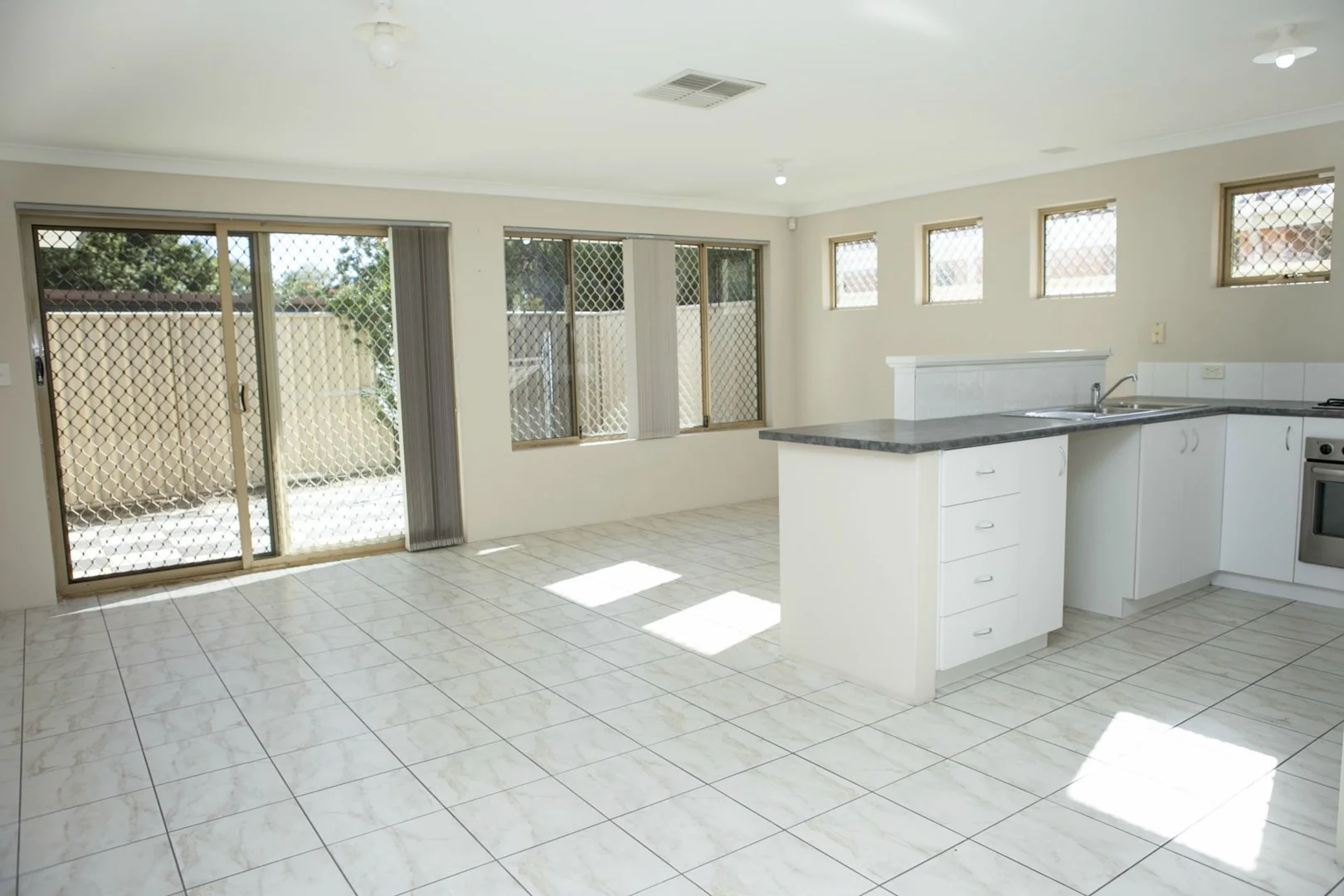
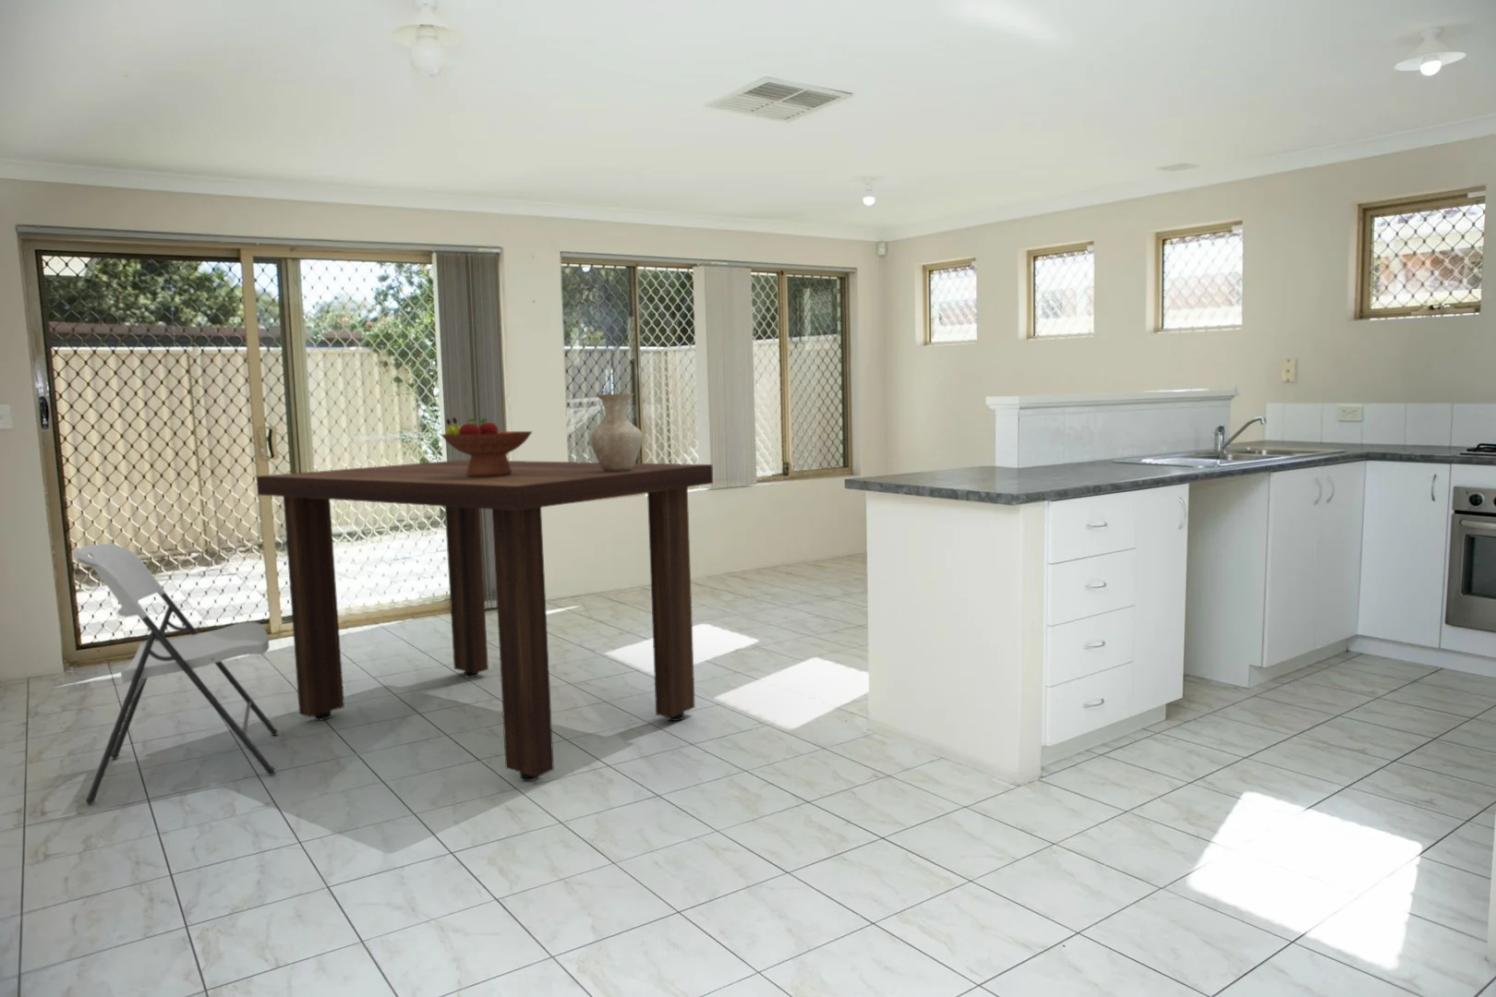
+ vase [589,393,643,472]
+ fruit bowl [441,416,534,477]
+ dining table [256,458,713,782]
+ chair [72,543,279,806]
